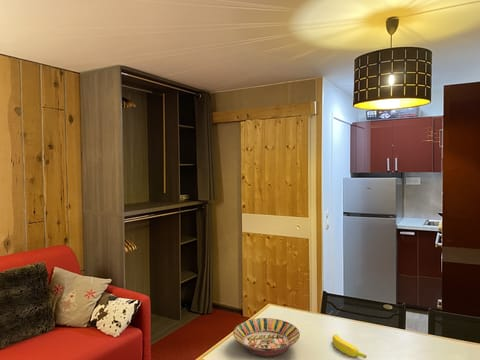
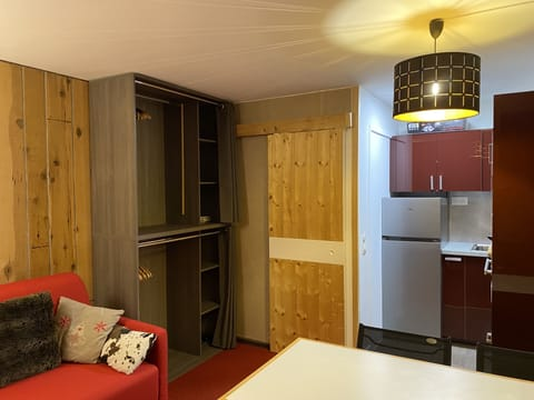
- banana [332,334,368,359]
- serving bowl [232,317,301,358]
